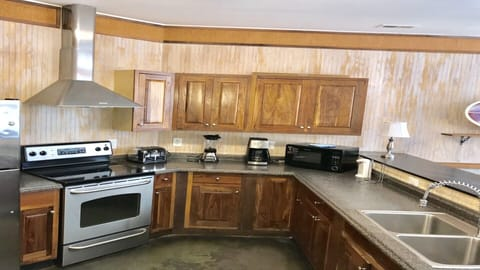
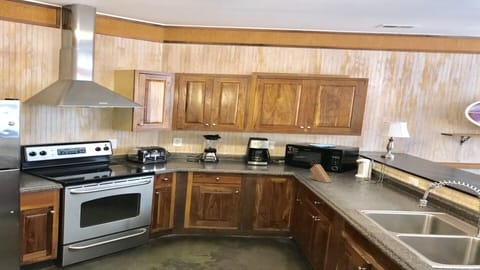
+ knife block [308,158,333,184]
